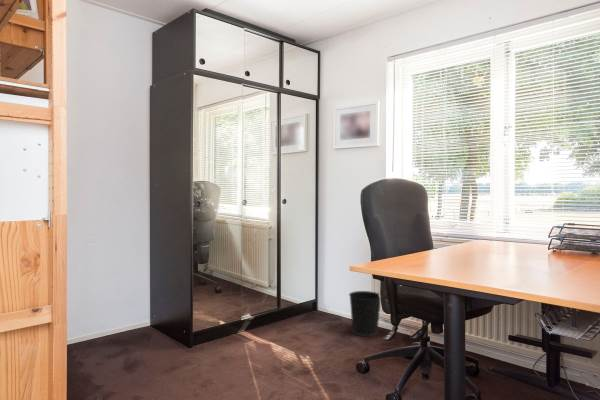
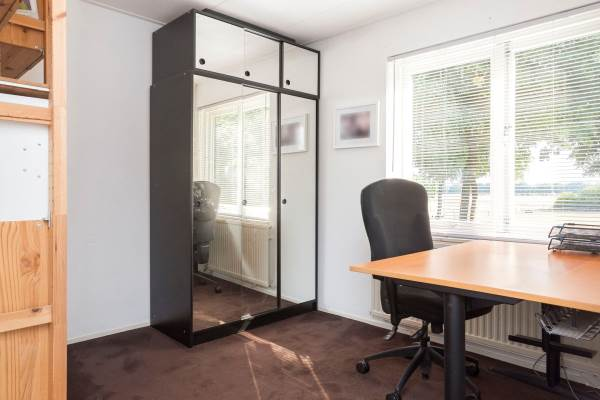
- wastebasket [348,290,381,337]
